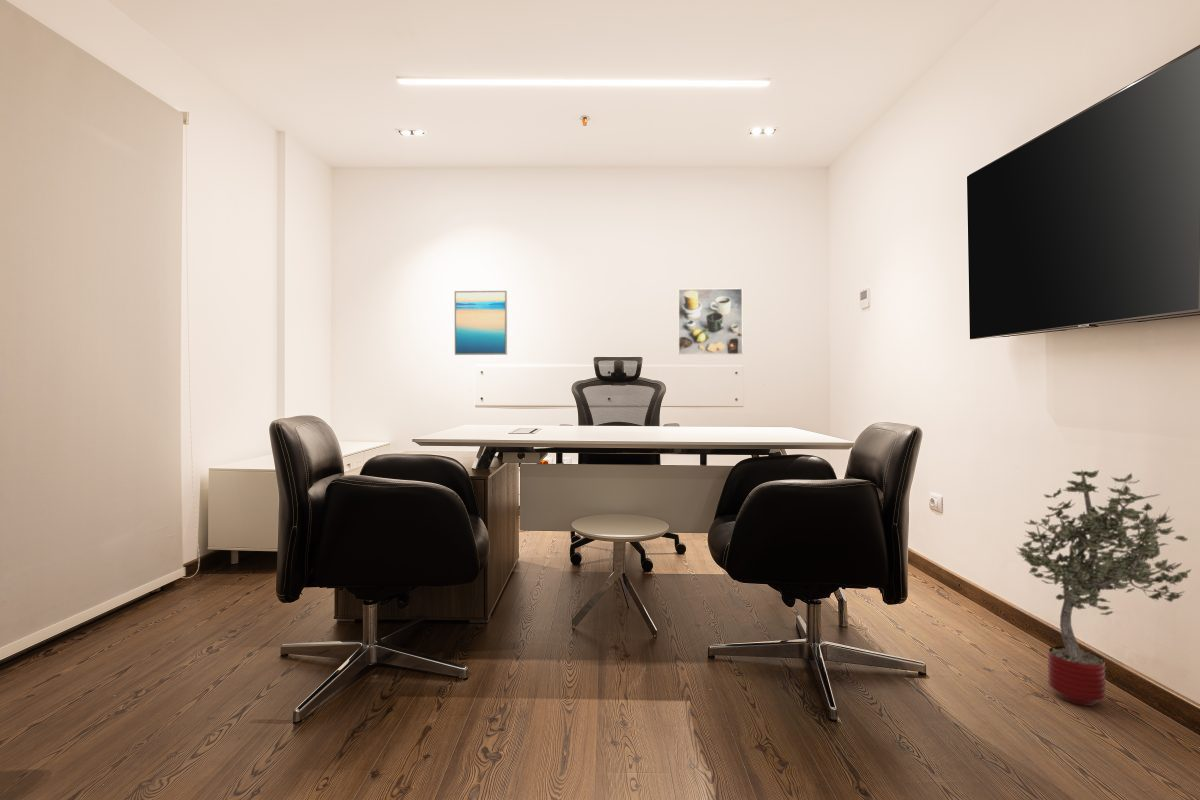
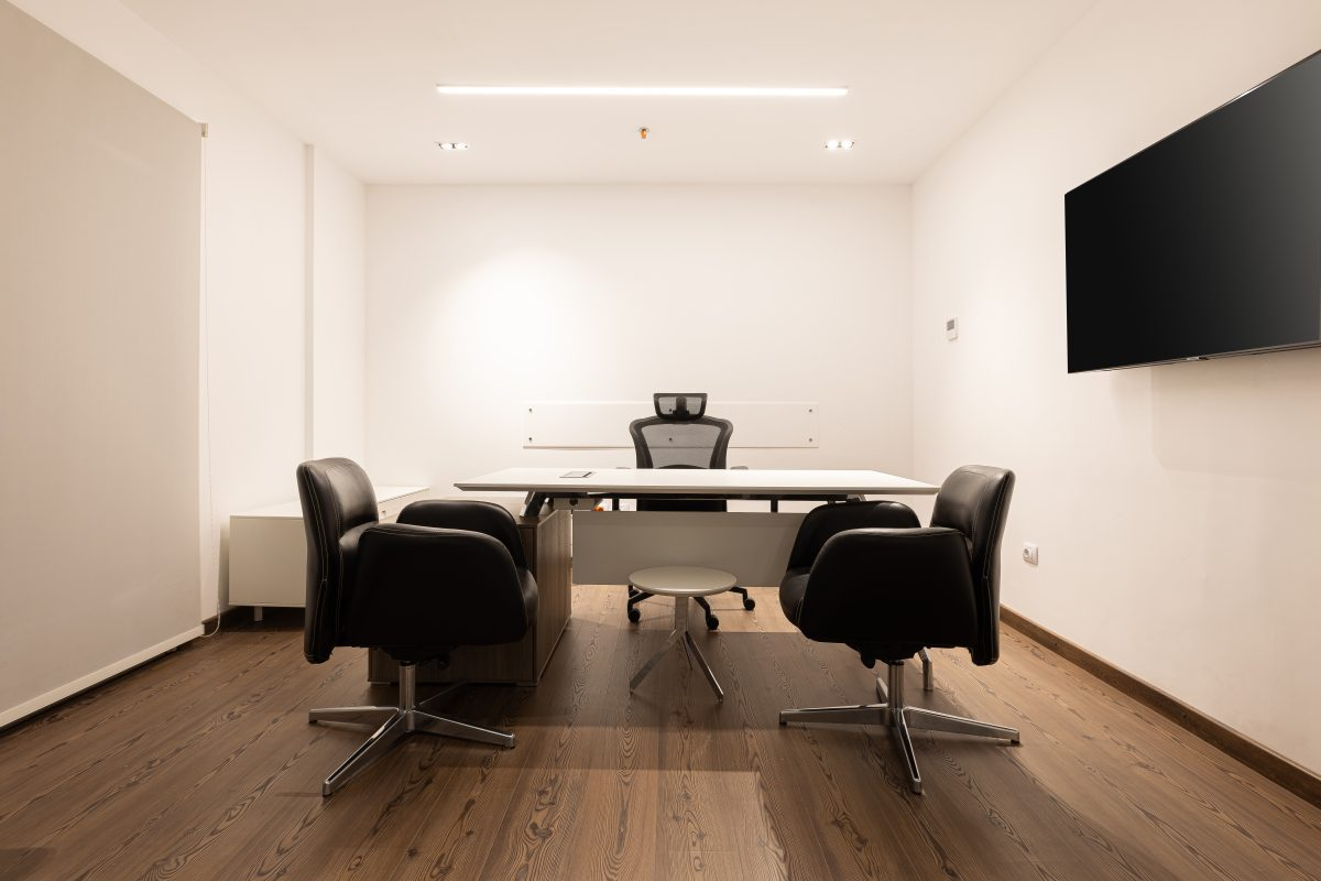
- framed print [677,287,744,356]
- potted tree [1015,469,1192,707]
- wall art [454,290,508,356]
